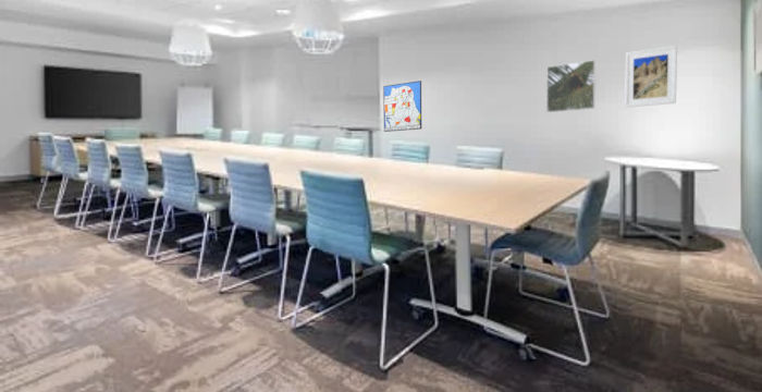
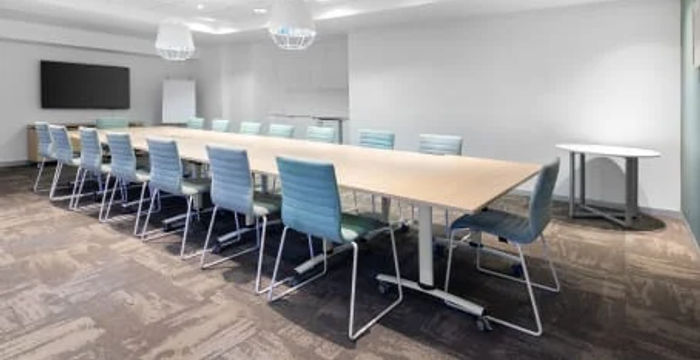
- wall art [382,79,422,133]
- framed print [545,59,597,113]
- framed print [624,45,678,109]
